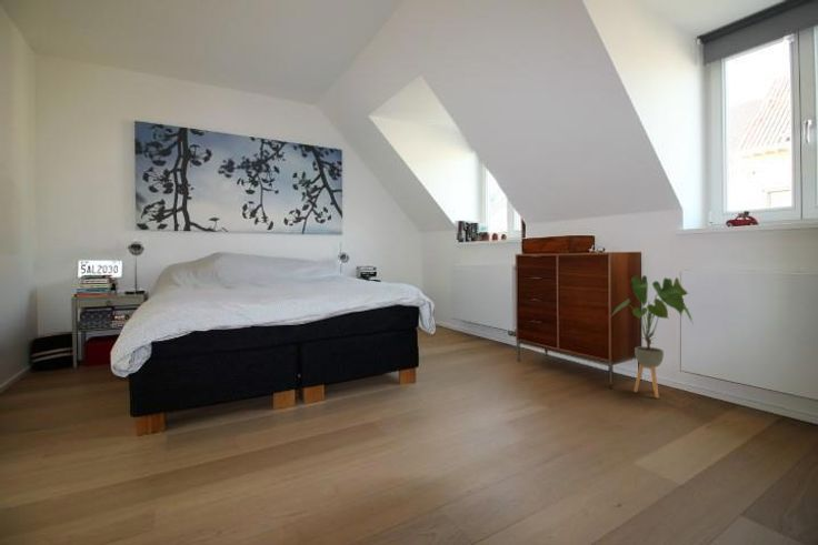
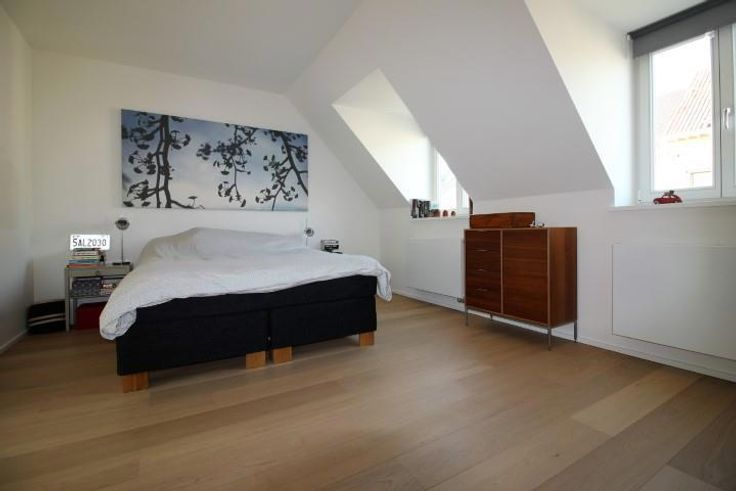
- house plant [610,274,696,398]
